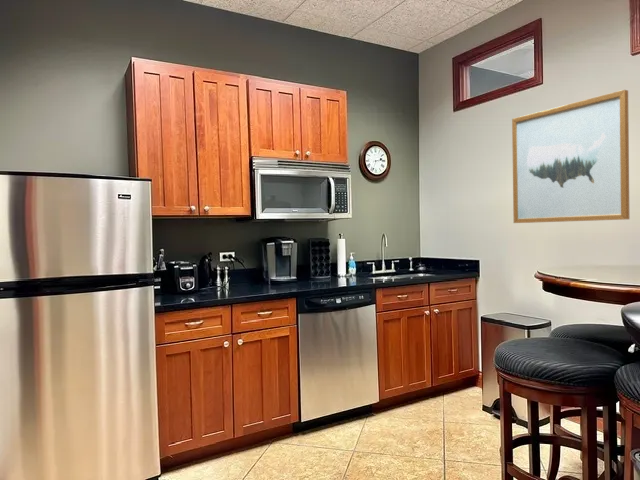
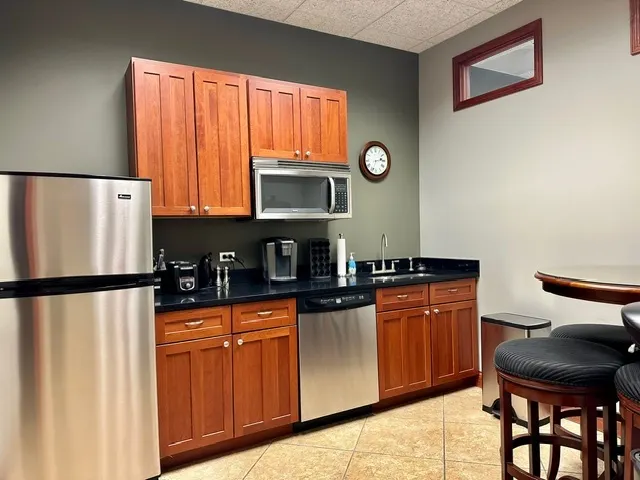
- wall art [511,89,631,224]
